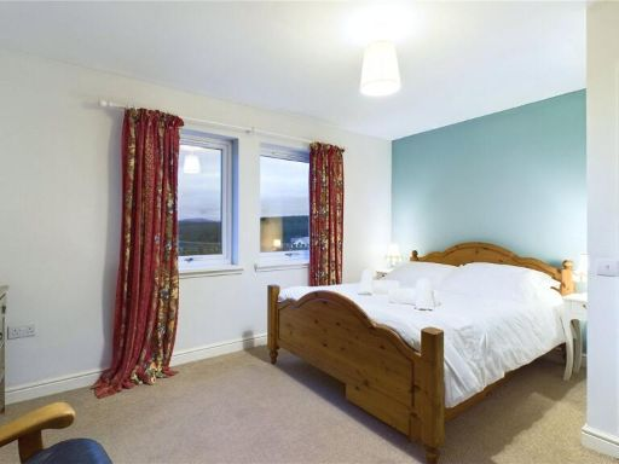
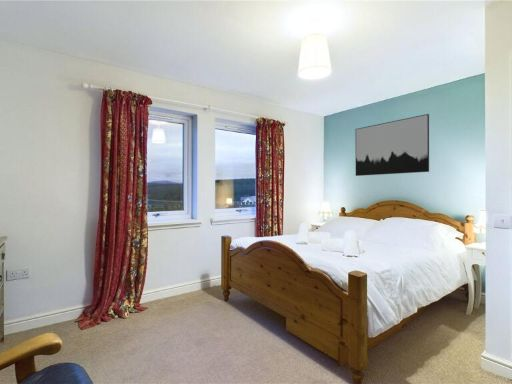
+ wall art [354,113,430,177]
